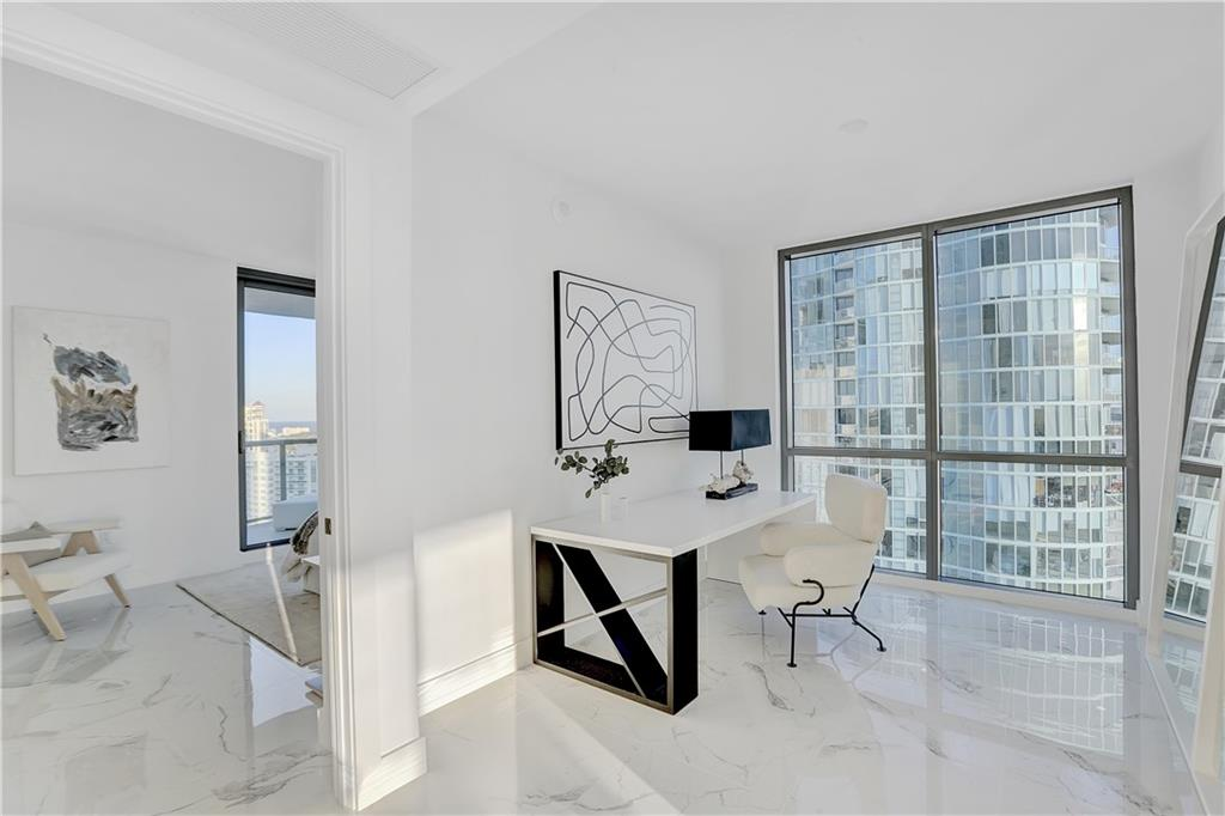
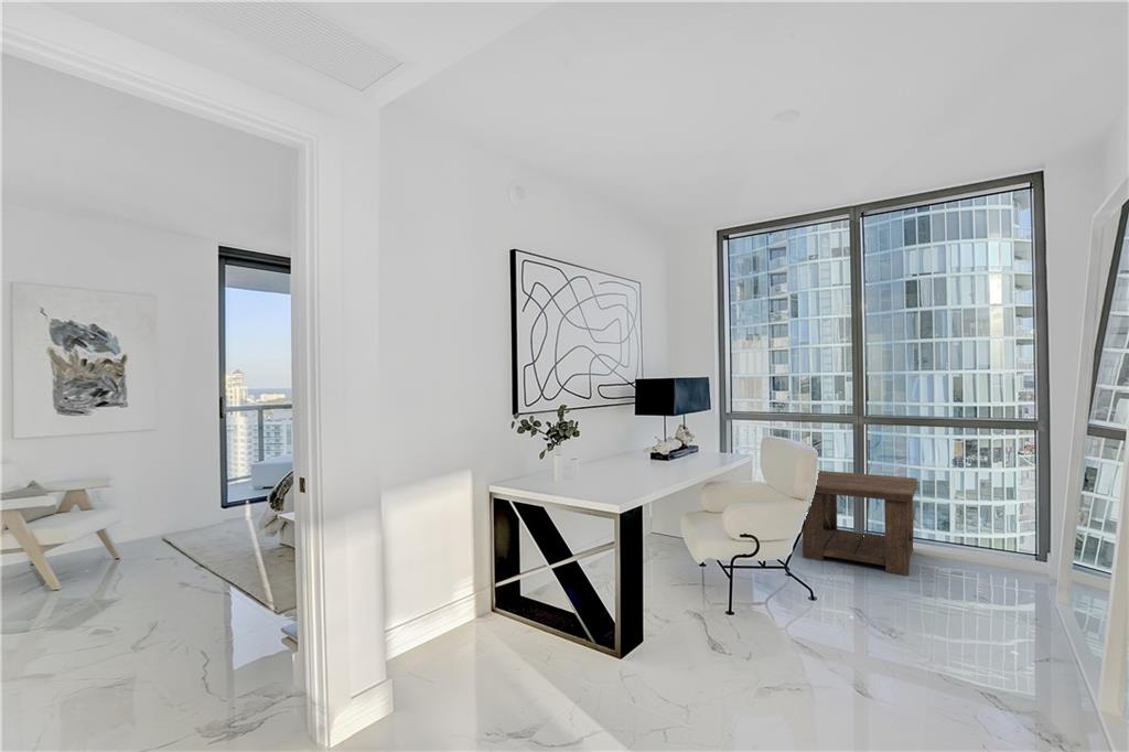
+ side table [802,470,918,577]
